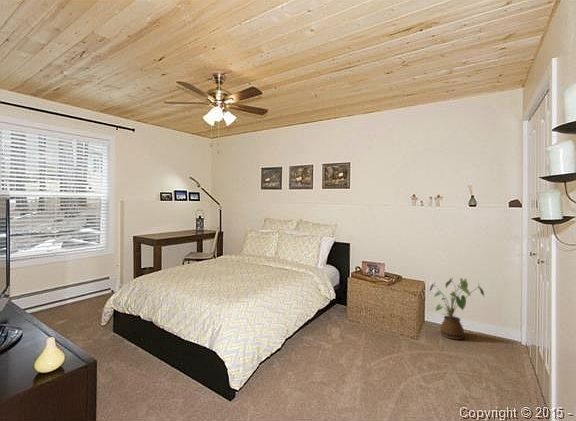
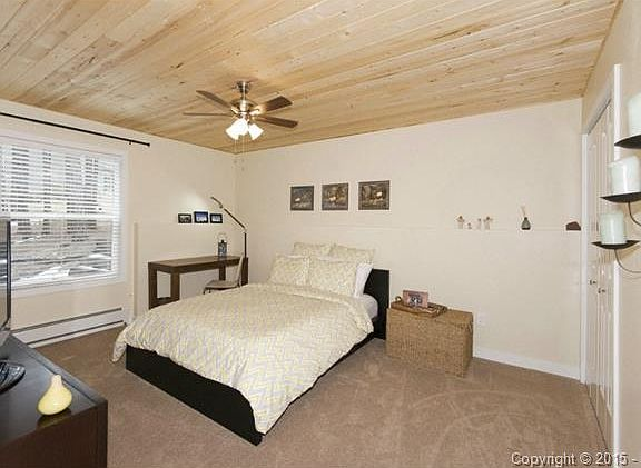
- house plant [428,277,485,340]
